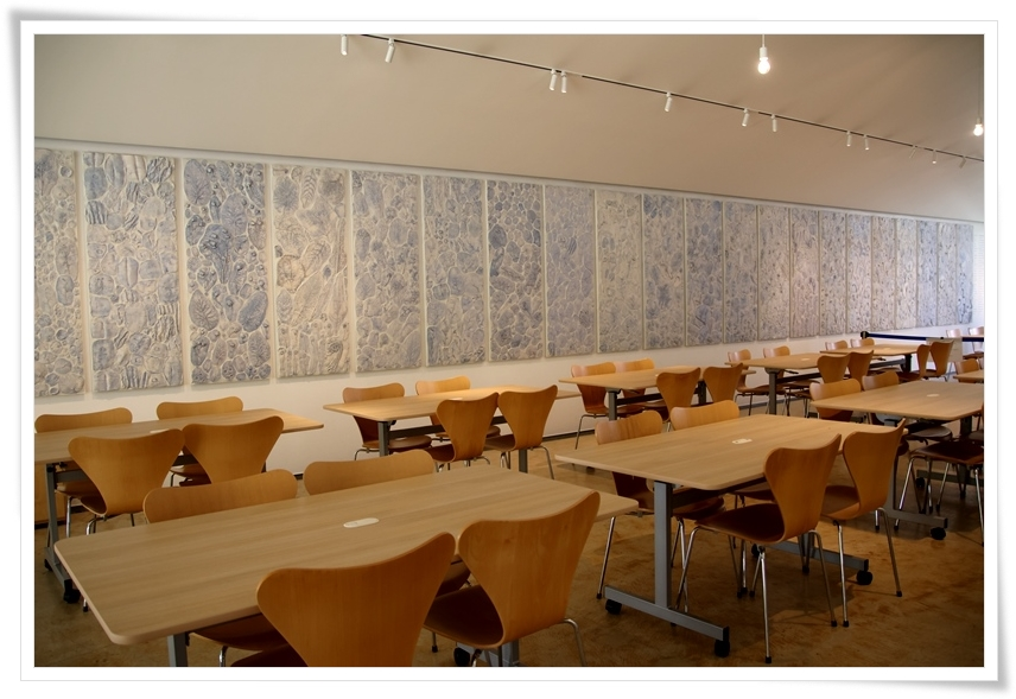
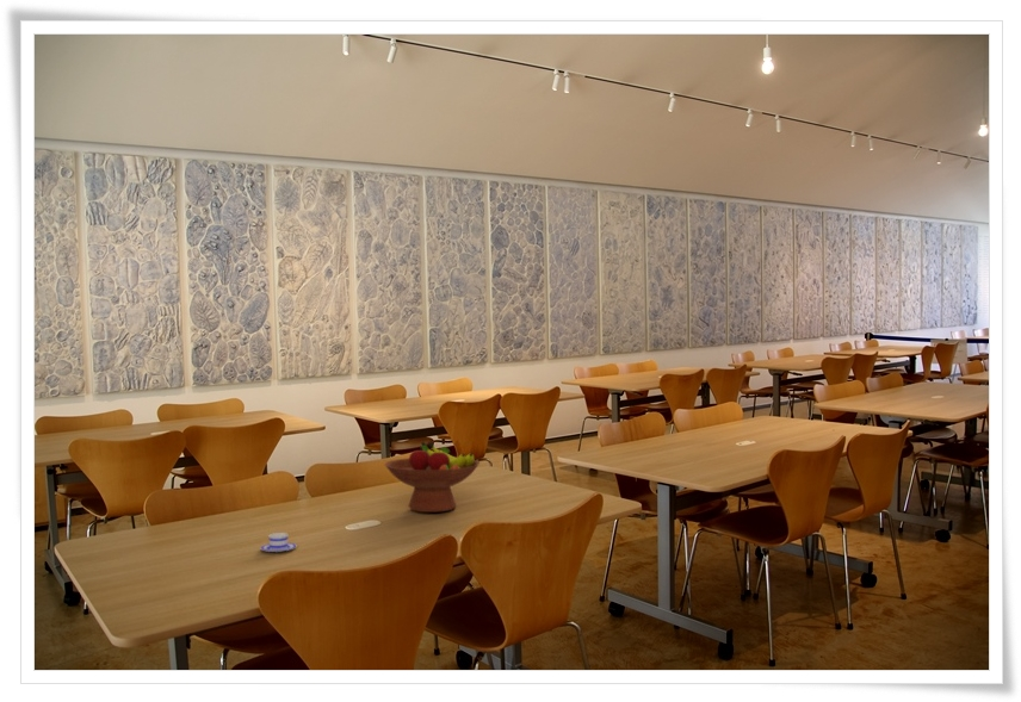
+ teacup [259,532,297,553]
+ fruit bowl [383,441,481,514]
